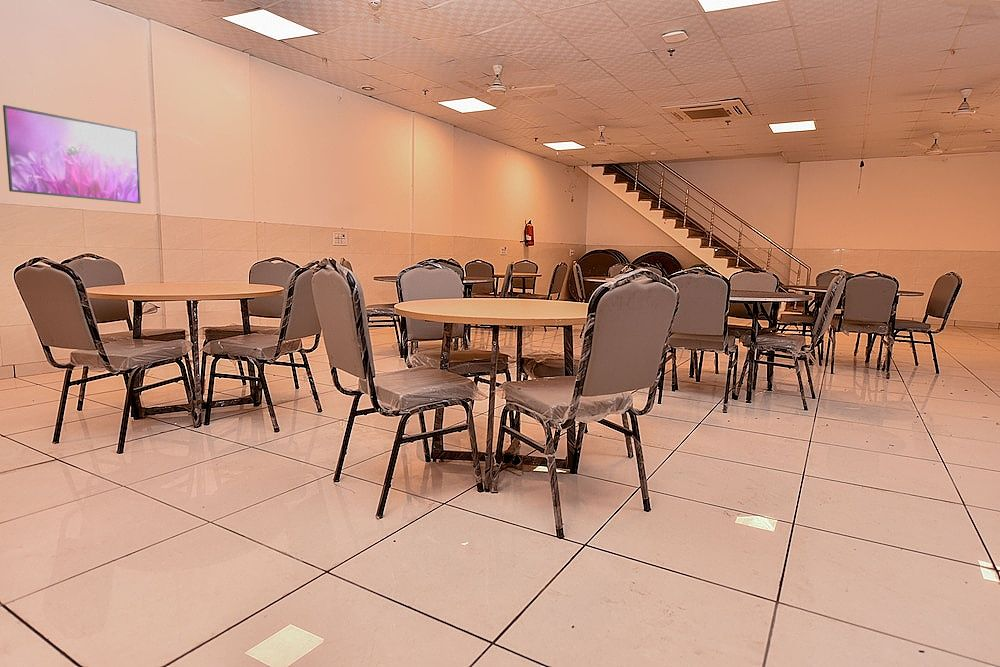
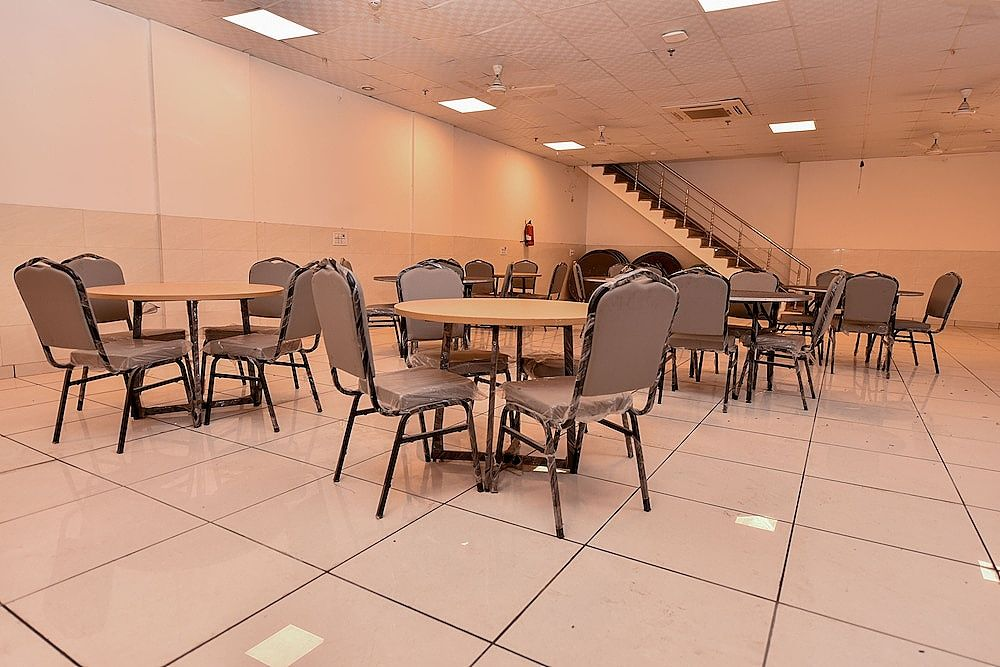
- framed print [2,104,142,205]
